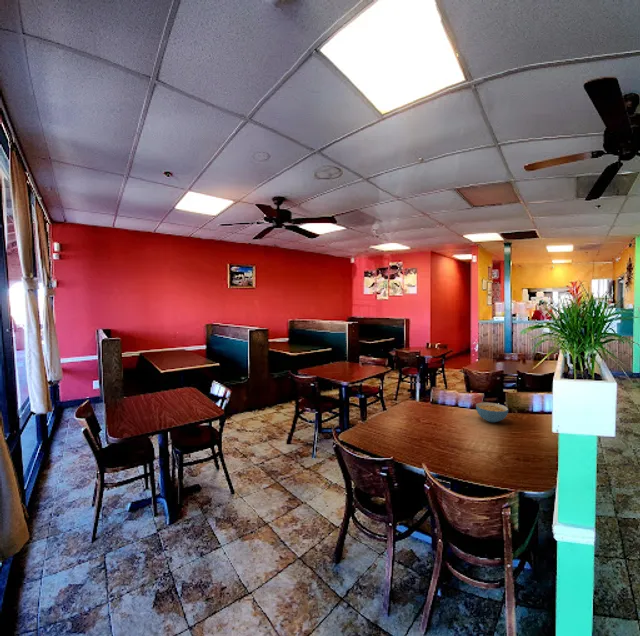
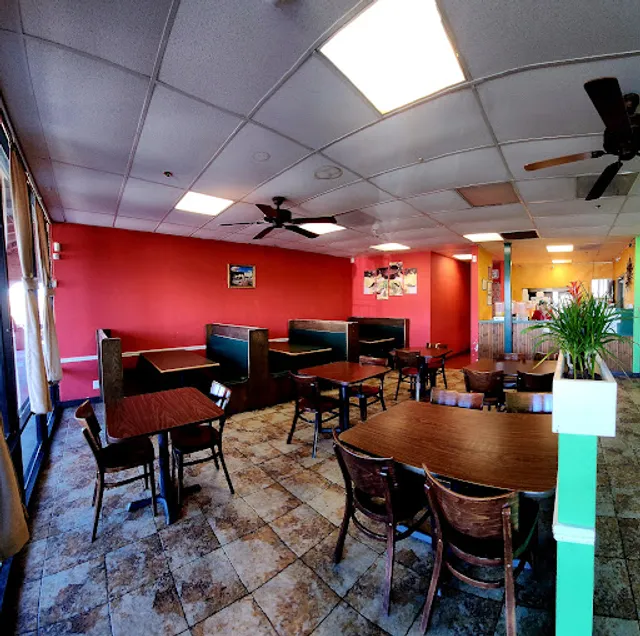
- cereal bowl [475,401,509,423]
